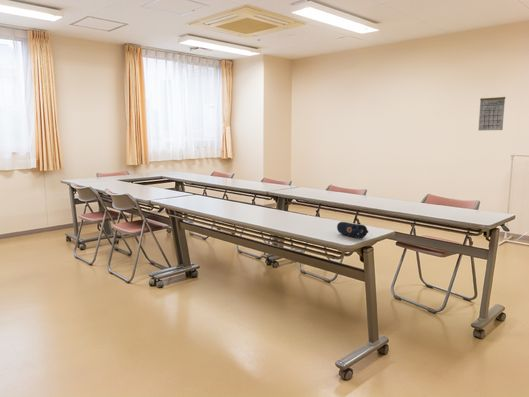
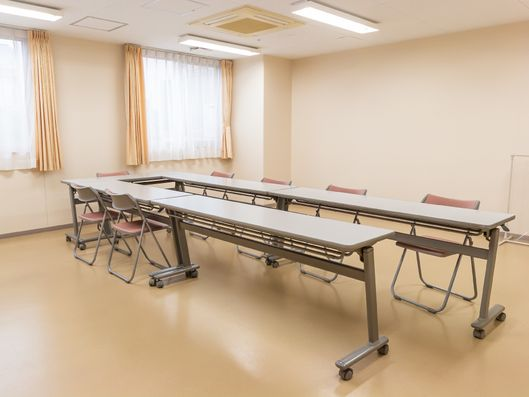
- pencil case [336,221,369,239]
- calendar [478,94,506,131]
